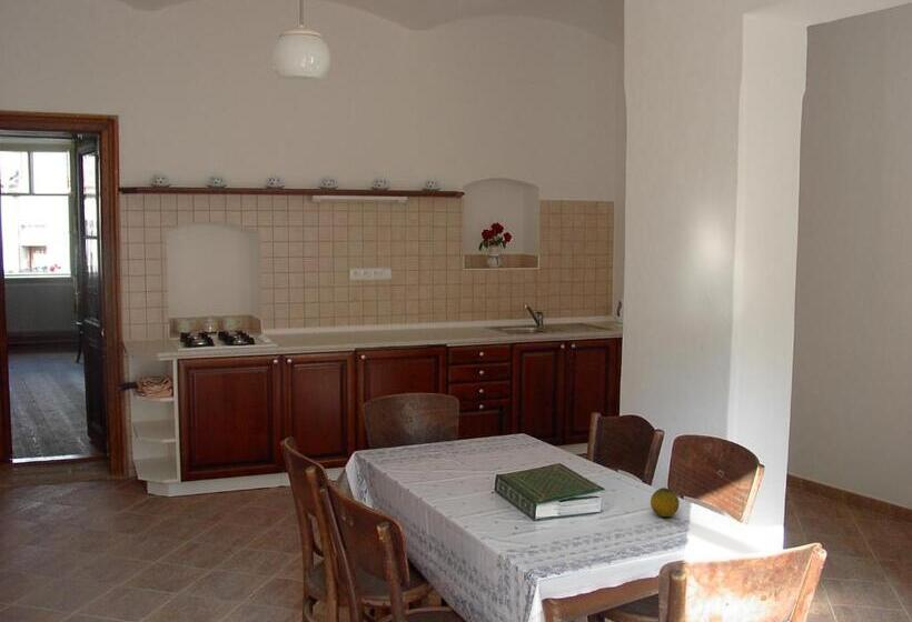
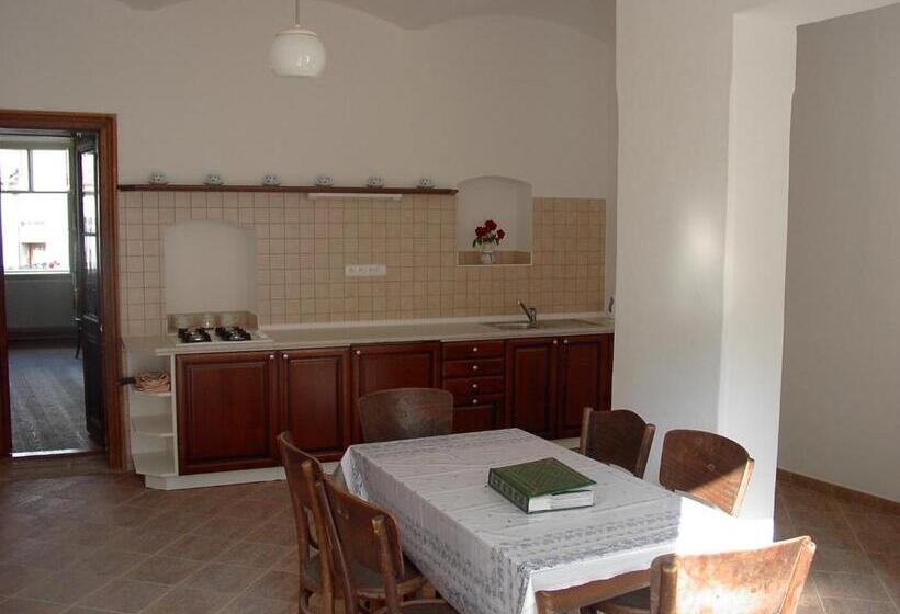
- fruit [650,486,680,518]
